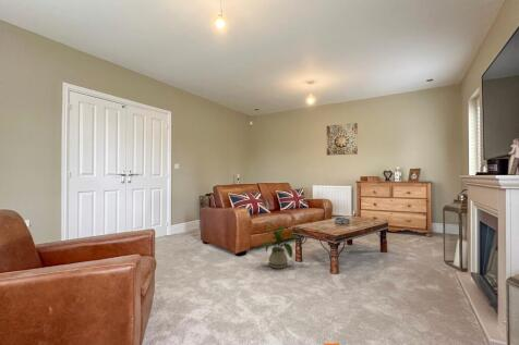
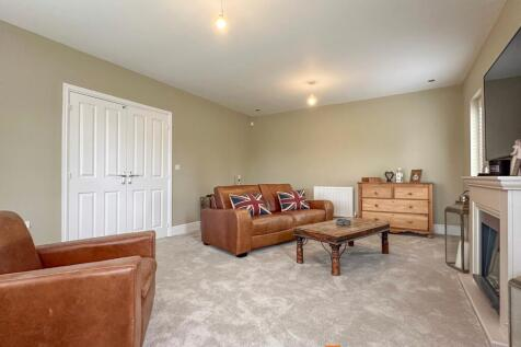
- wall art [326,122,359,157]
- house plant [255,221,304,270]
